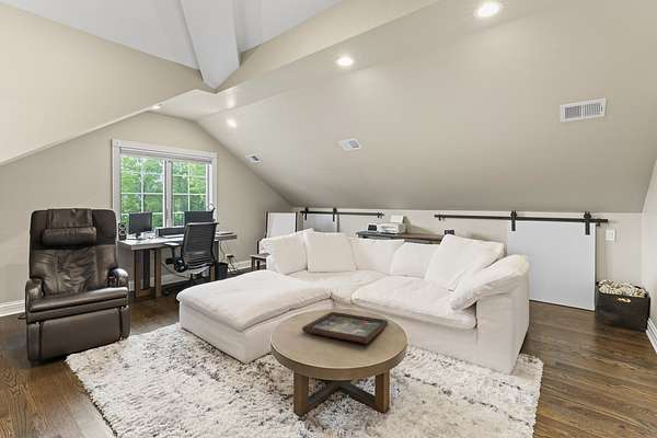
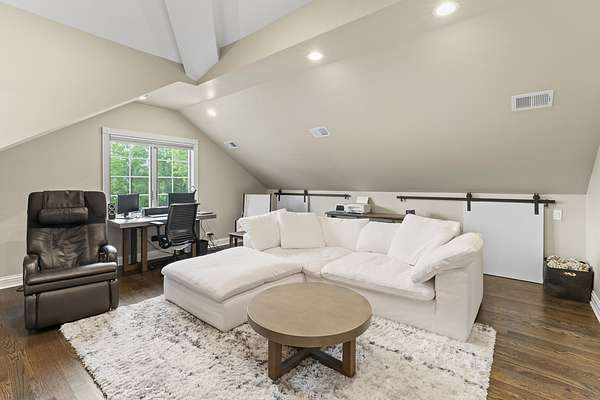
- decorative tray [301,311,389,344]
